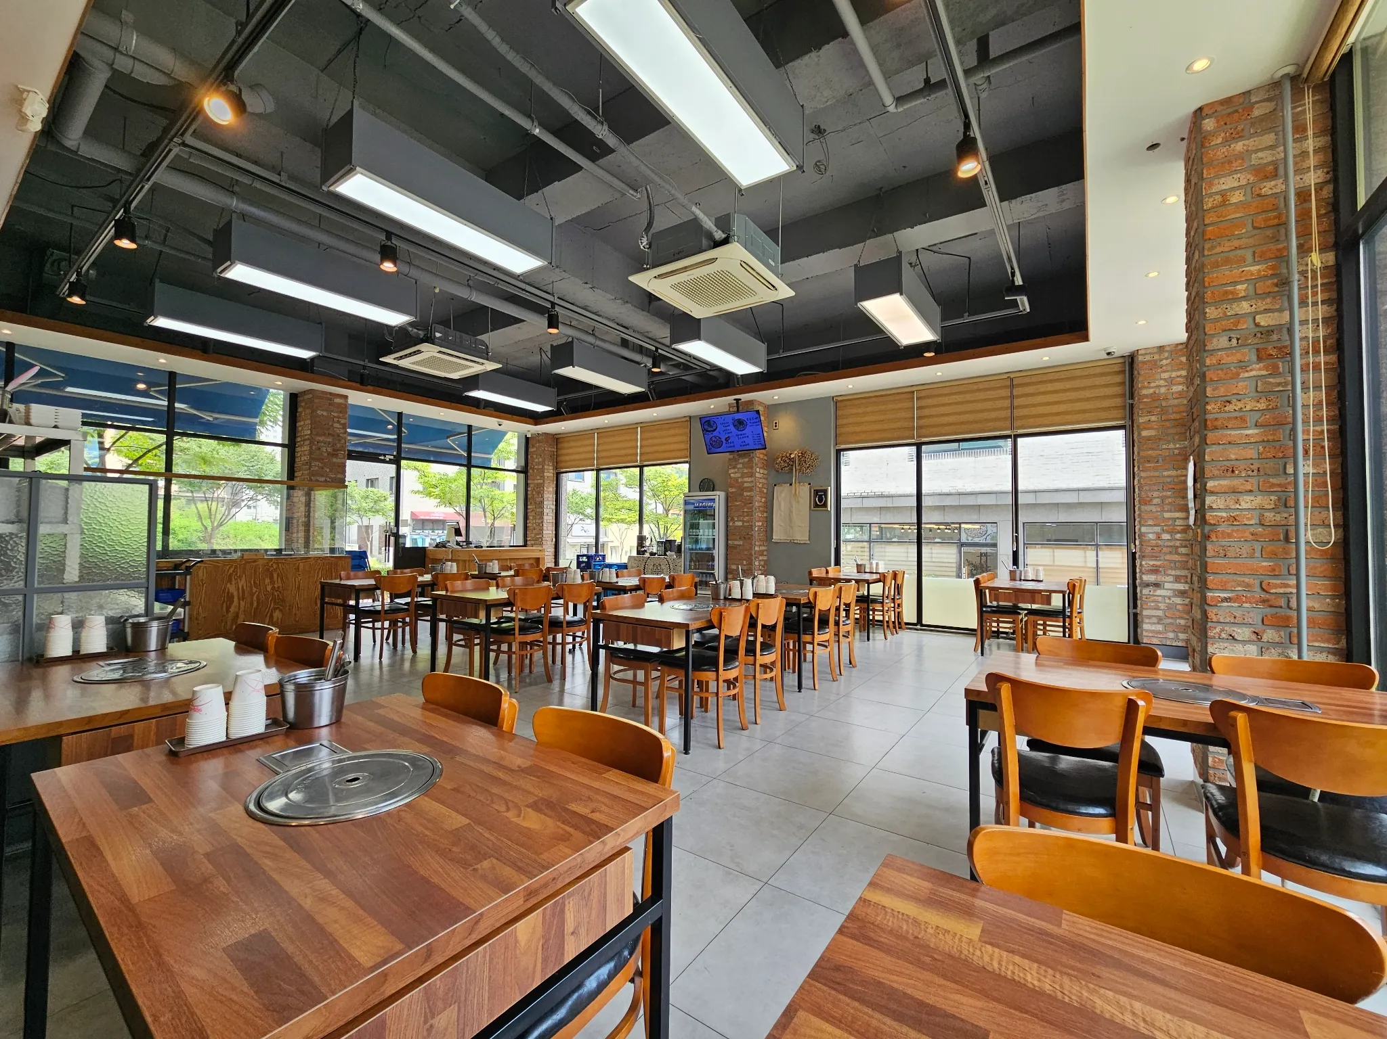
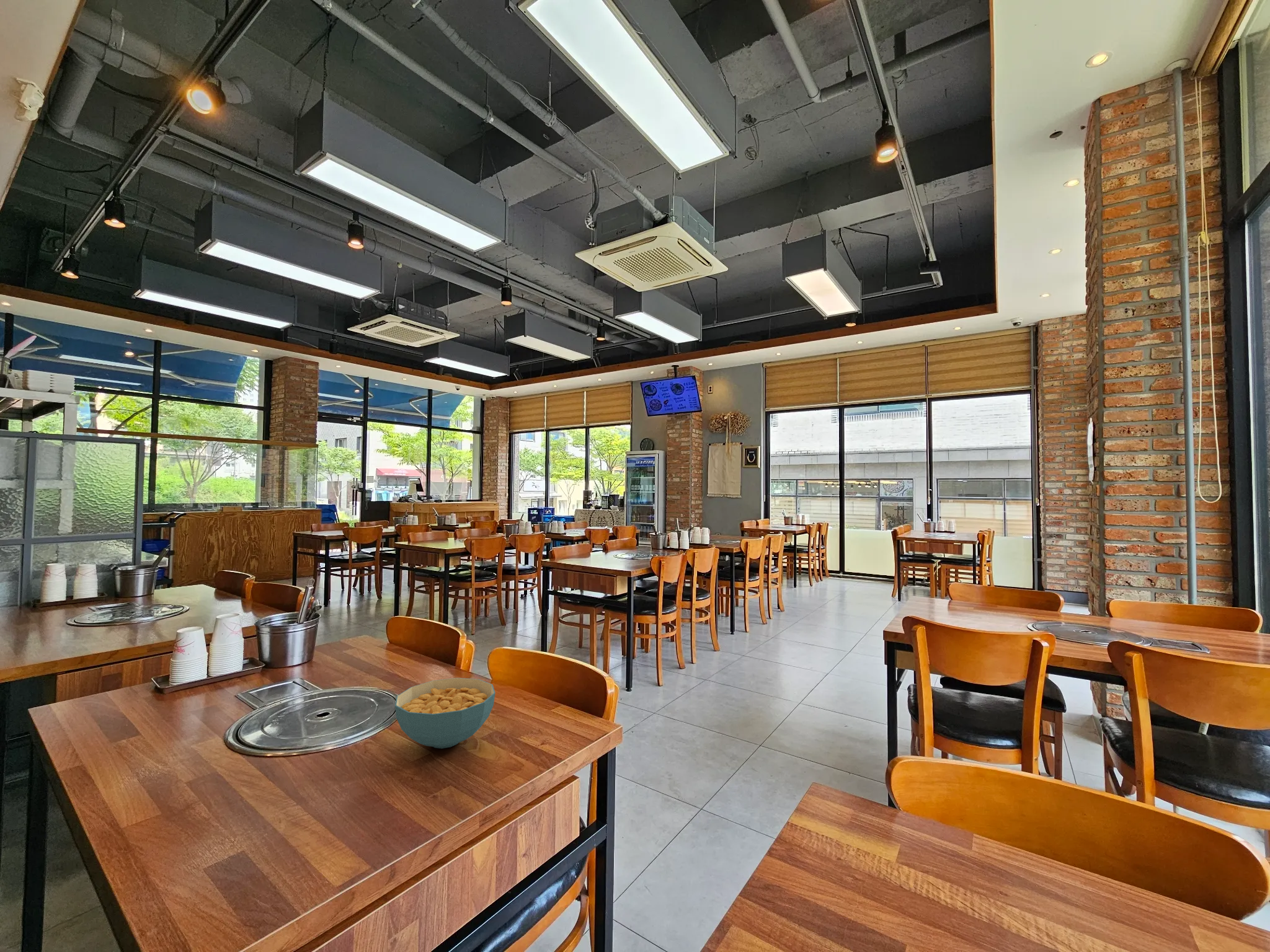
+ cereal bowl [394,677,496,749]
